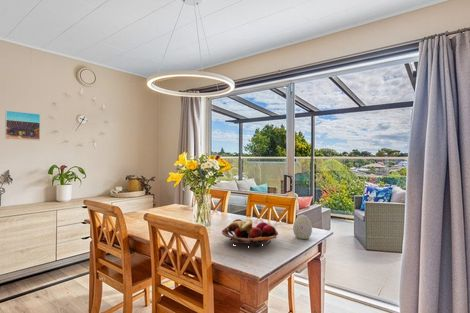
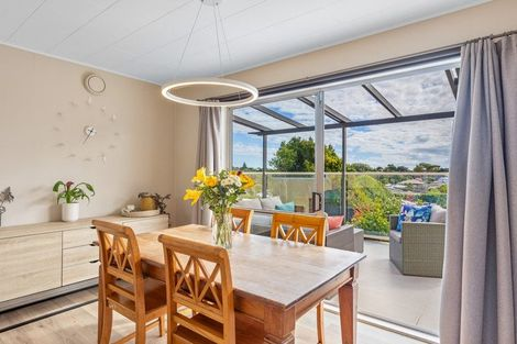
- decorative egg [292,214,313,240]
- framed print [4,109,41,142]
- fruit basket [221,218,279,248]
